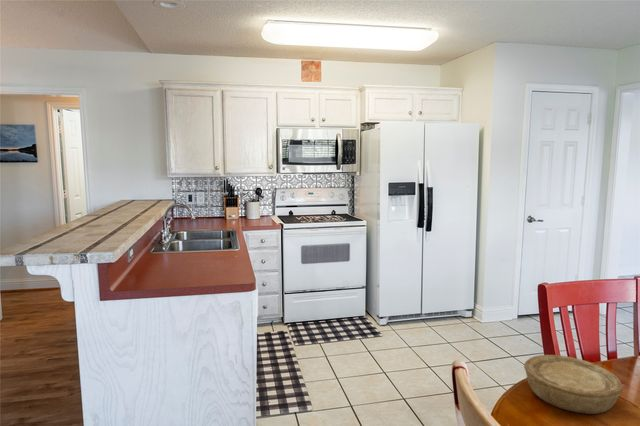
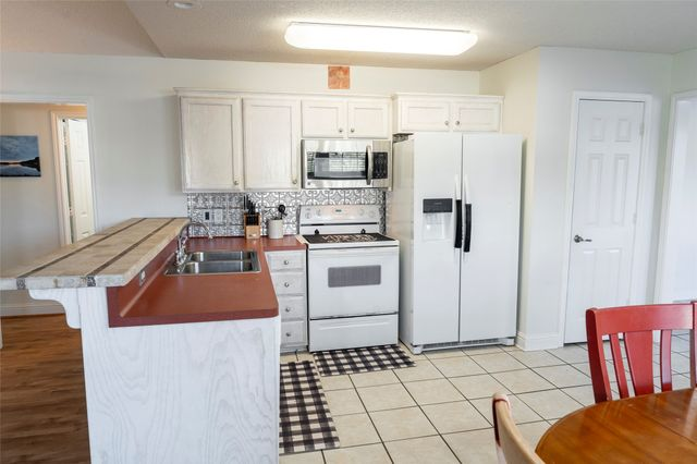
- bowl [523,354,624,415]
